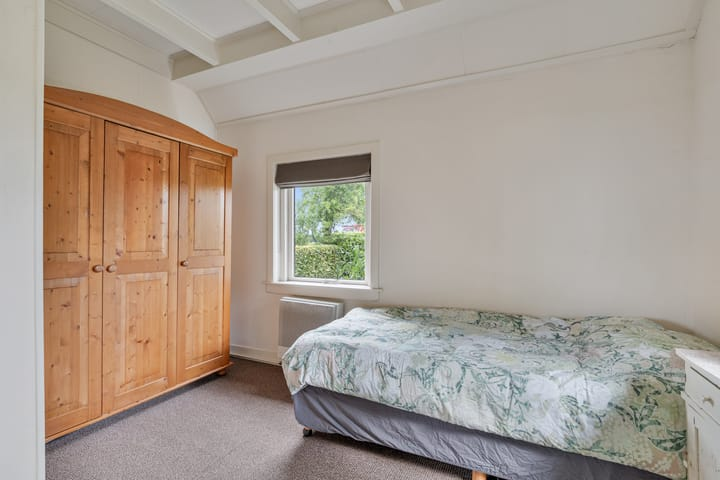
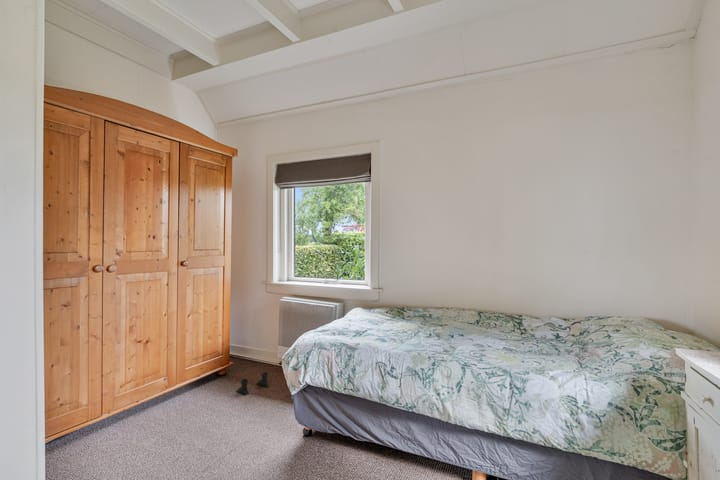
+ boots [235,371,270,396]
